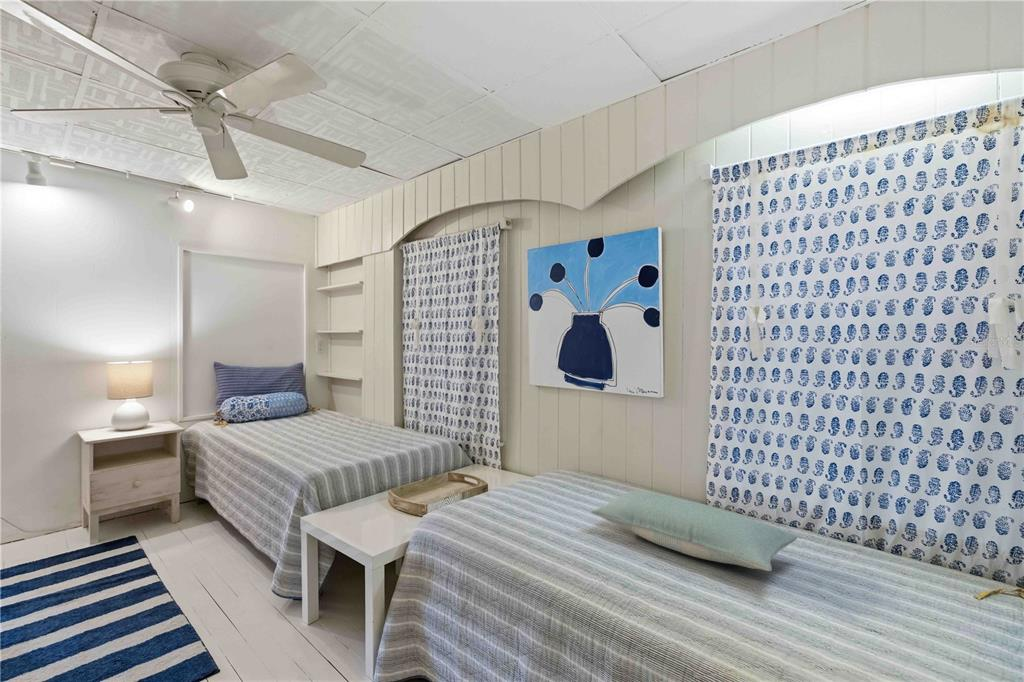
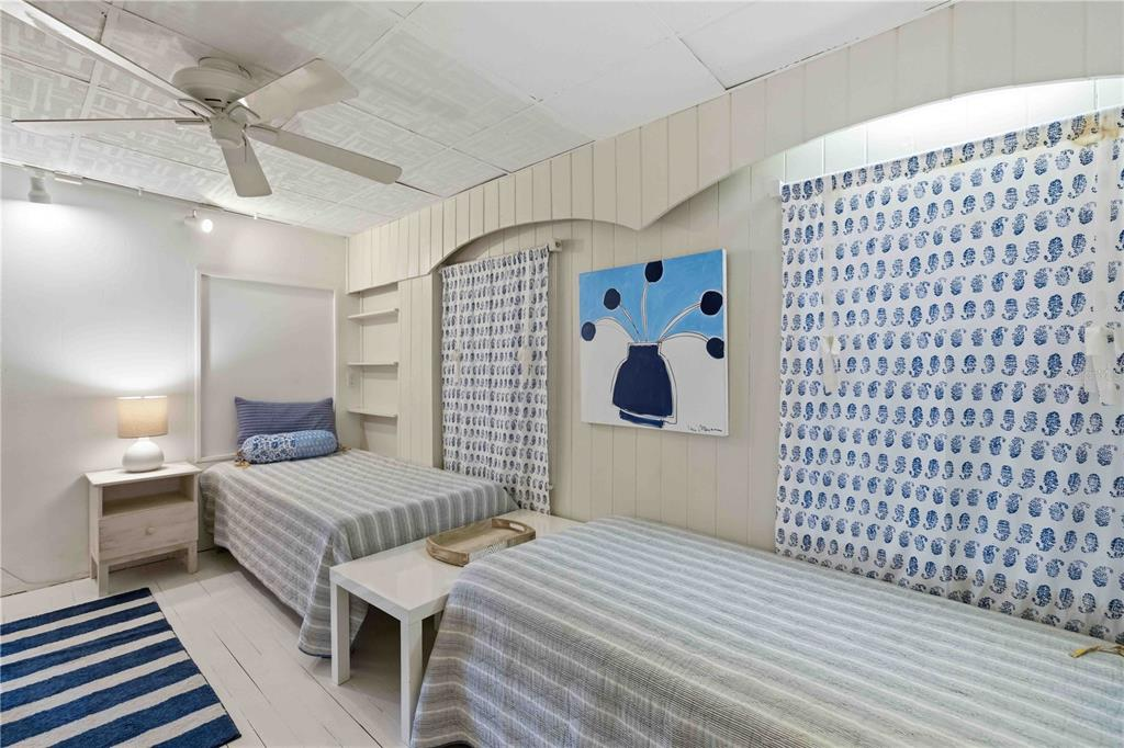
- pillow [590,489,798,572]
